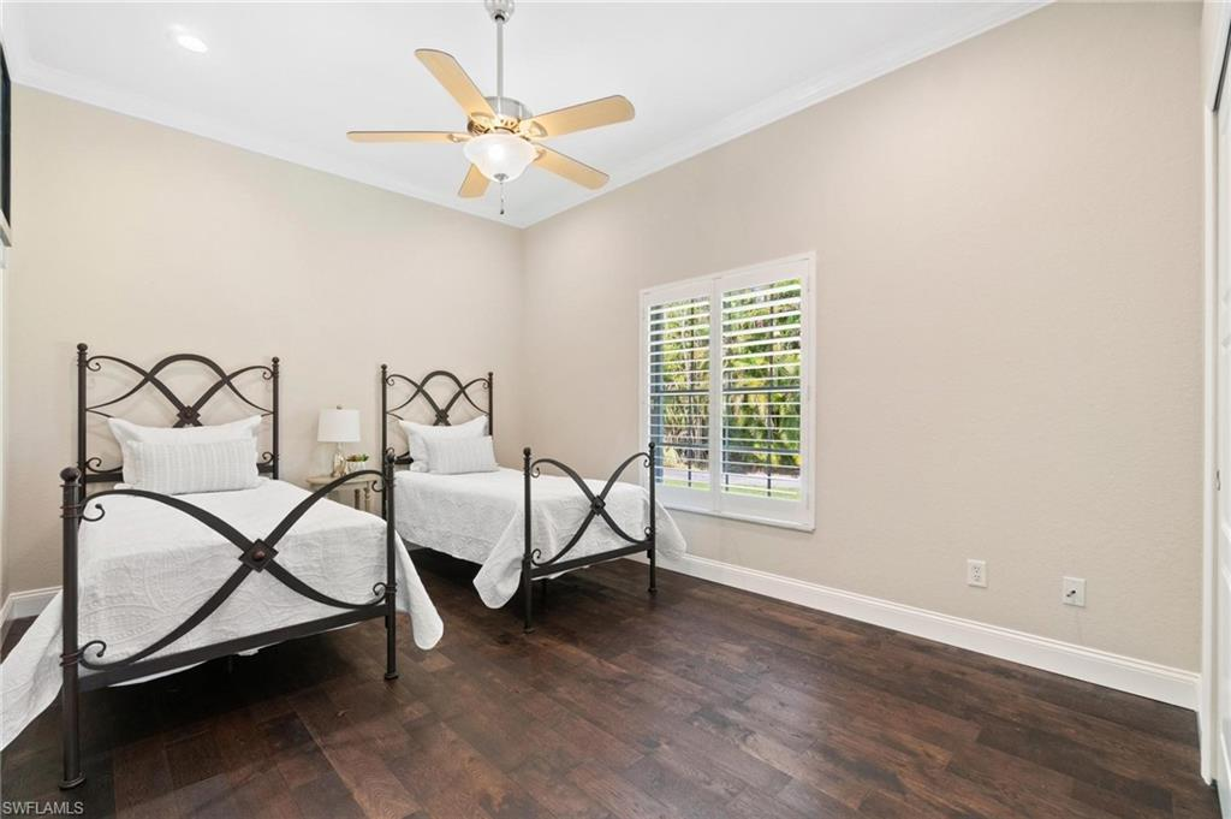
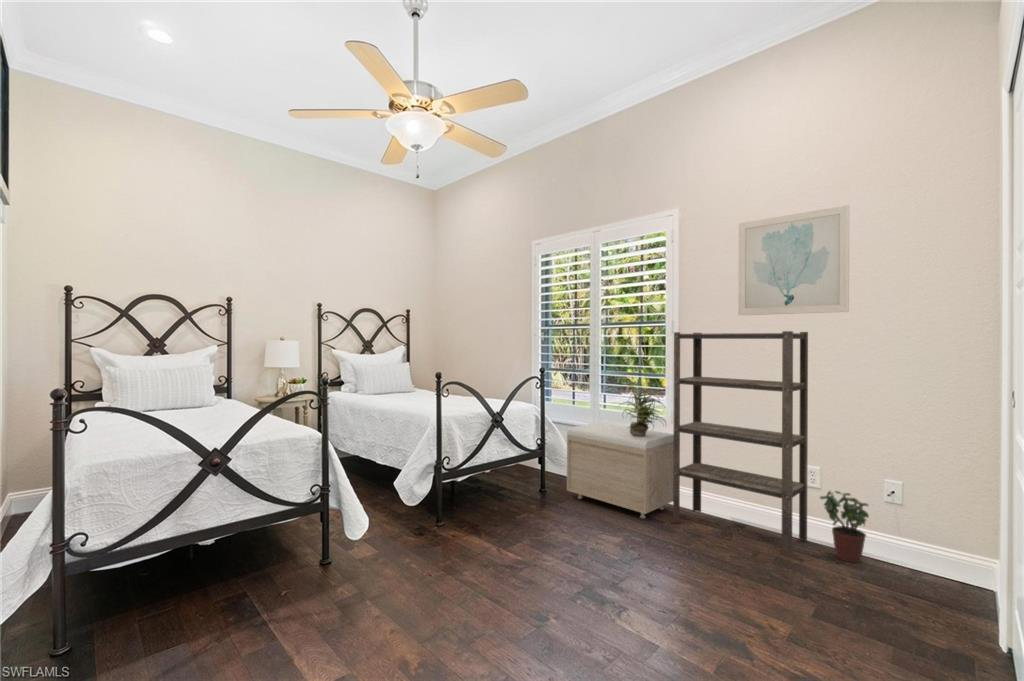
+ potted plant [819,490,870,564]
+ storage bench [566,421,674,519]
+ potted plant [616,383,667,437]
+ wall art [737,204,850,317]
+ shelving unit [672,330,809,558]
